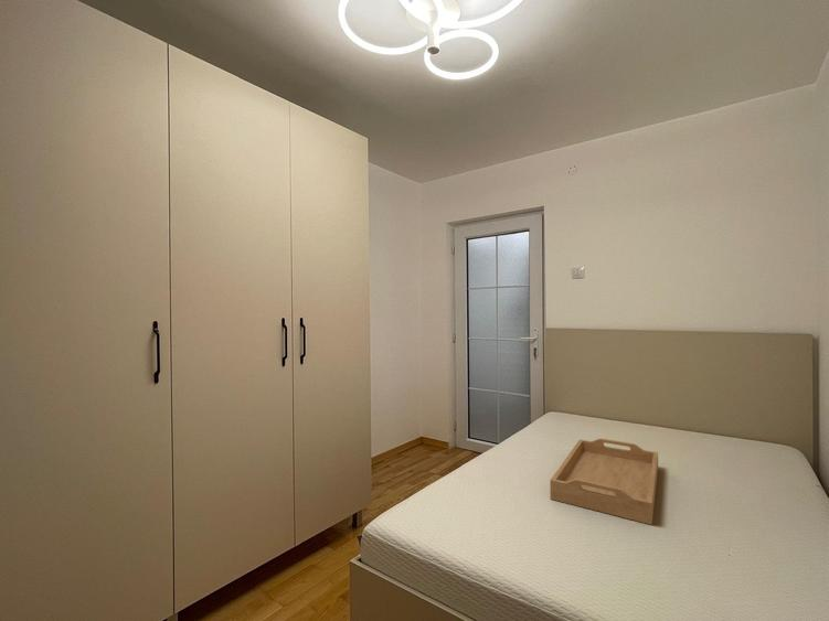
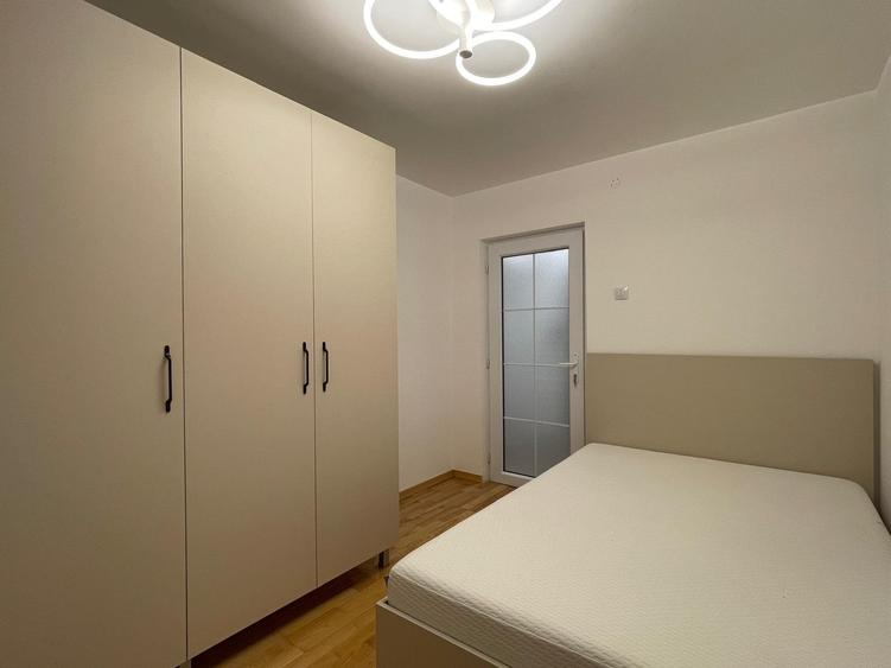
- serving tray [549,438,659,526]
